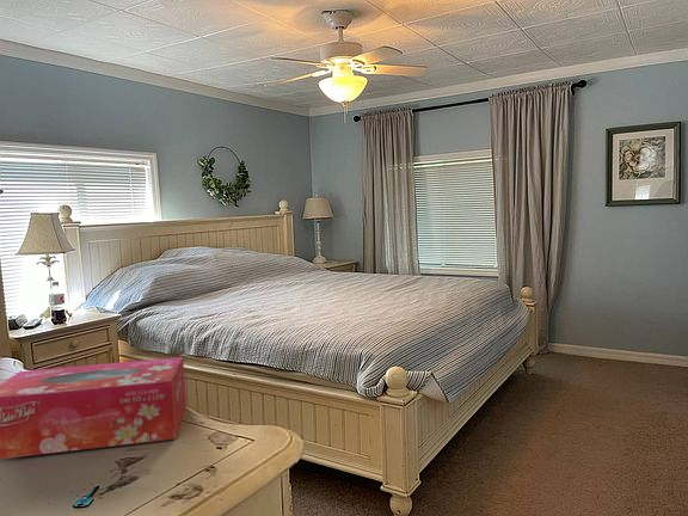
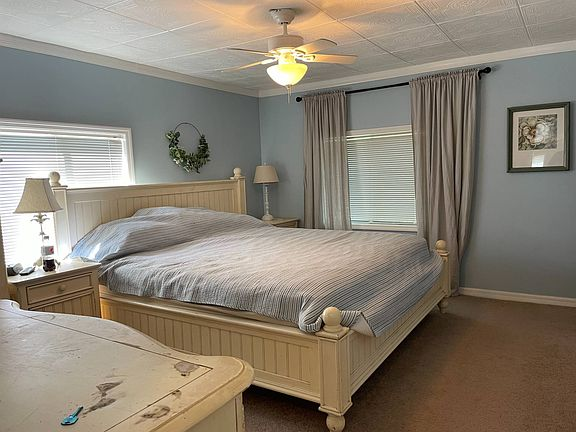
- tissue box [0,356,188,460]
